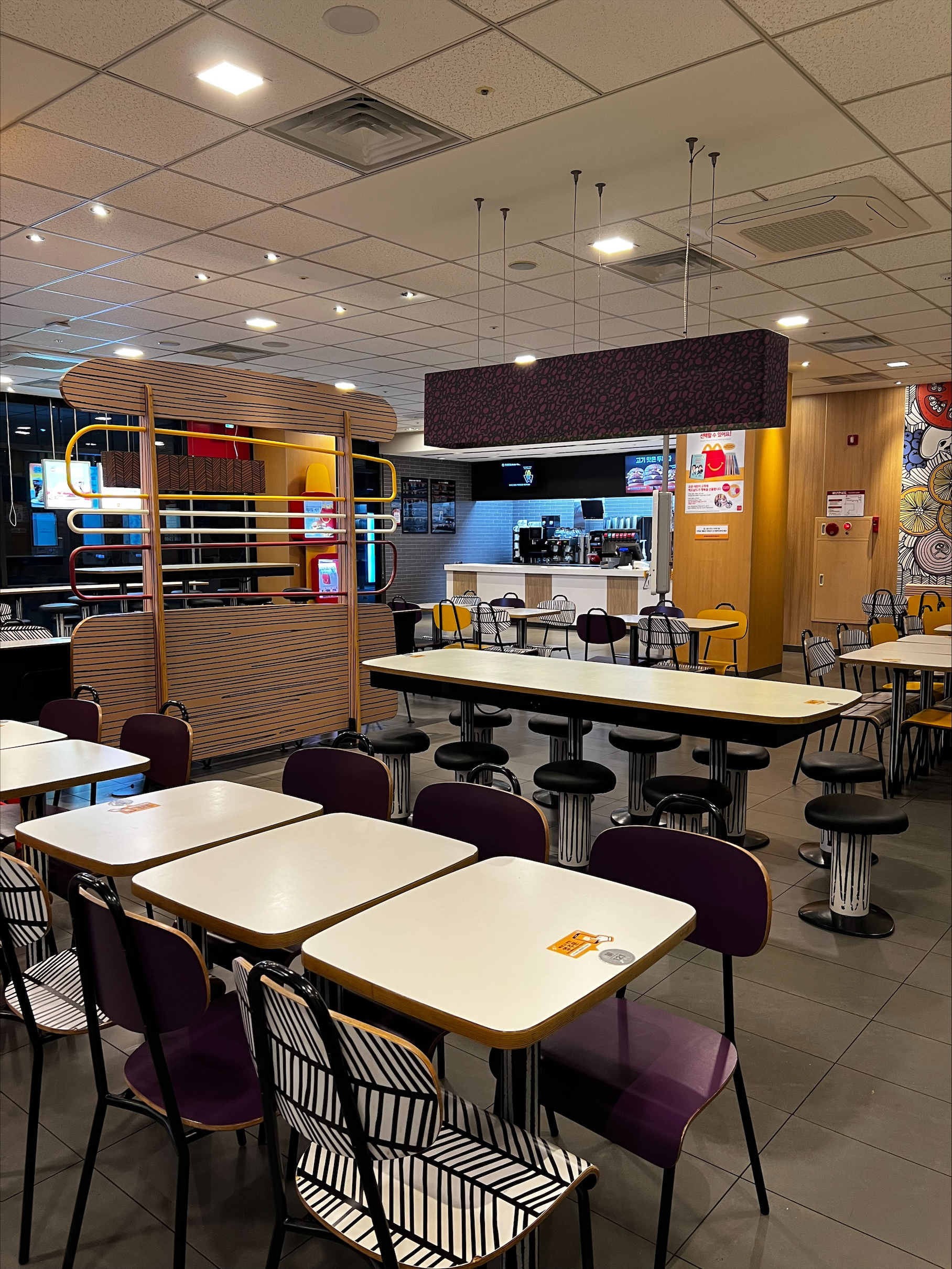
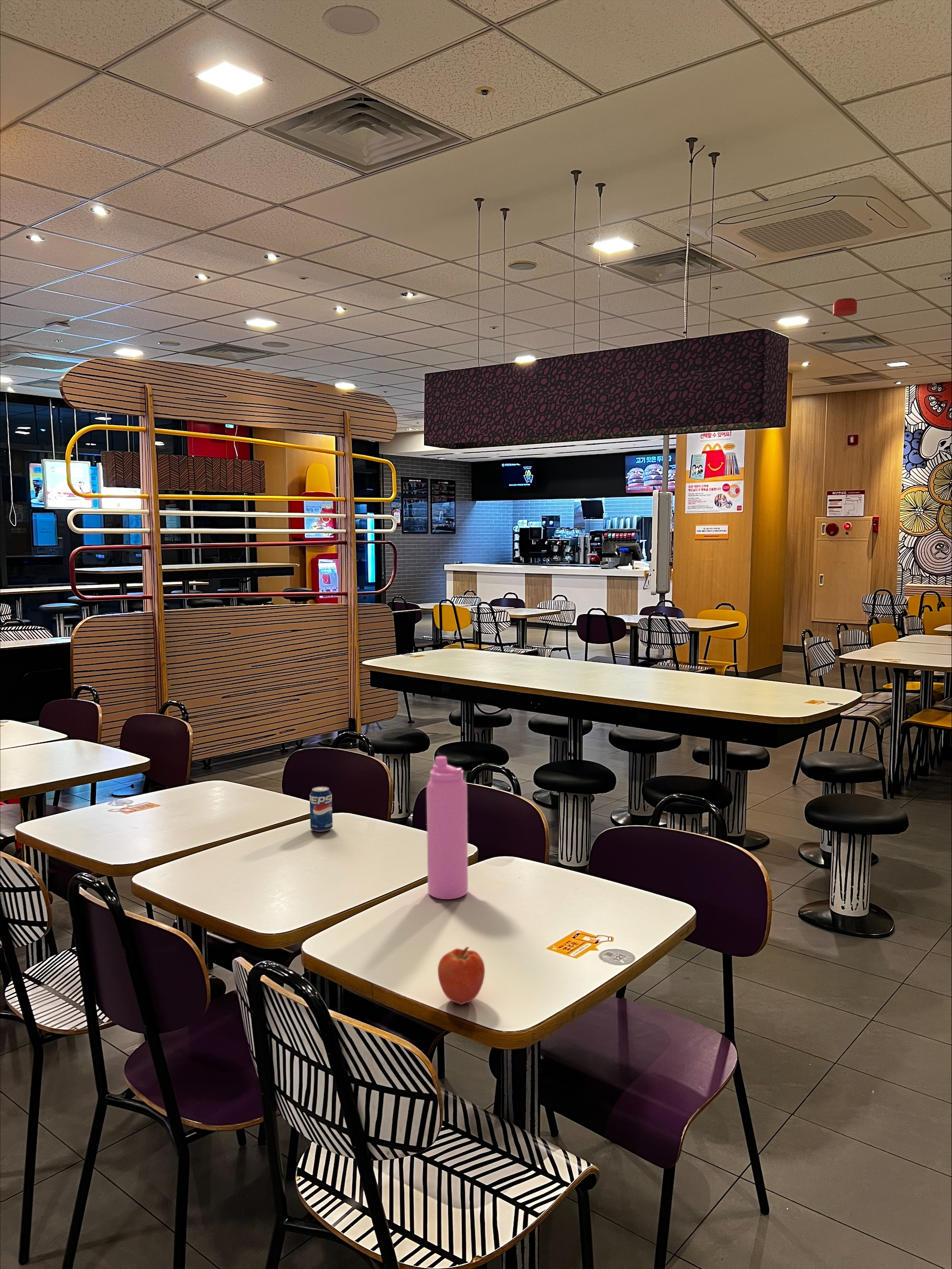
+ water bottle [426,756,469,900]
+ beverage can [309,786,333,832]
+ smoke detector [832,298,858,317]
+ apple [437,947,485,1005]
